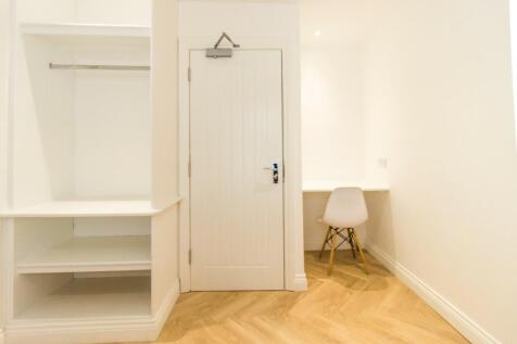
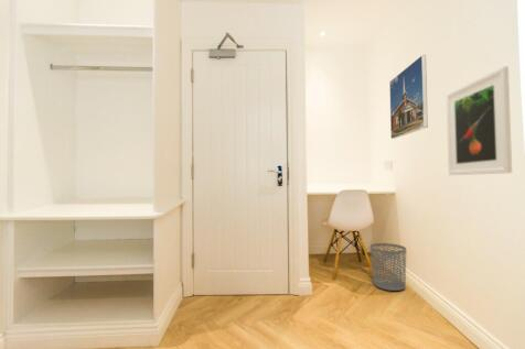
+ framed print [446,65,513,176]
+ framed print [388,54,429,140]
+ waste bin [369,242,407,292]
